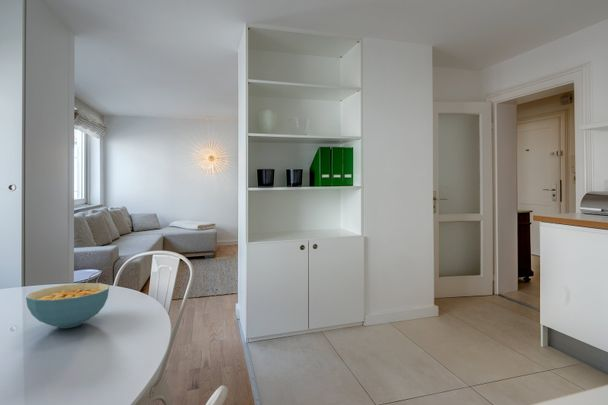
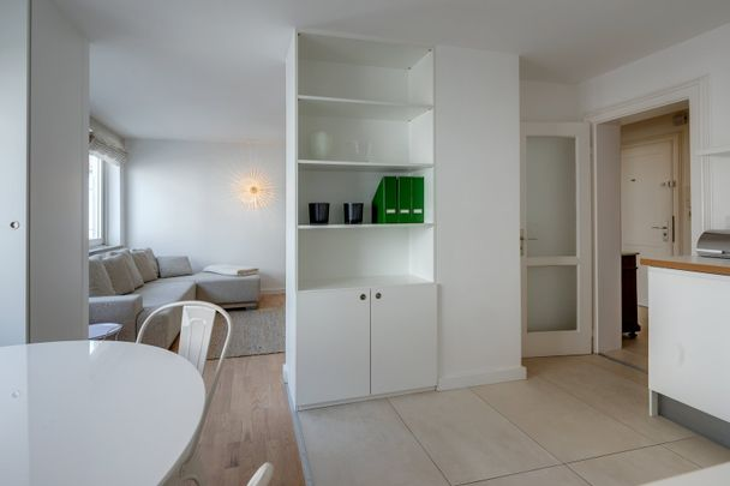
- cereal bowl [25,282,110,329]
